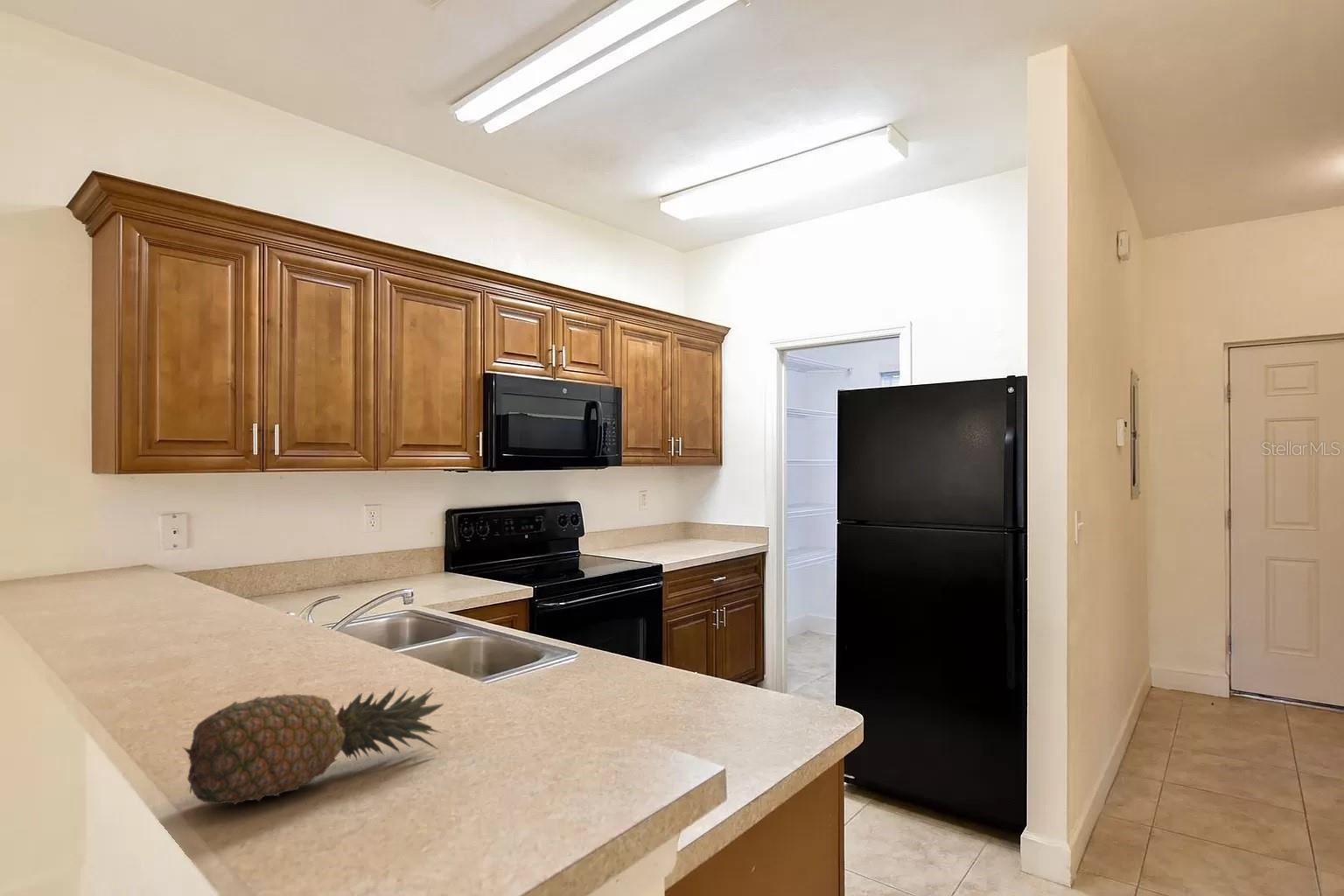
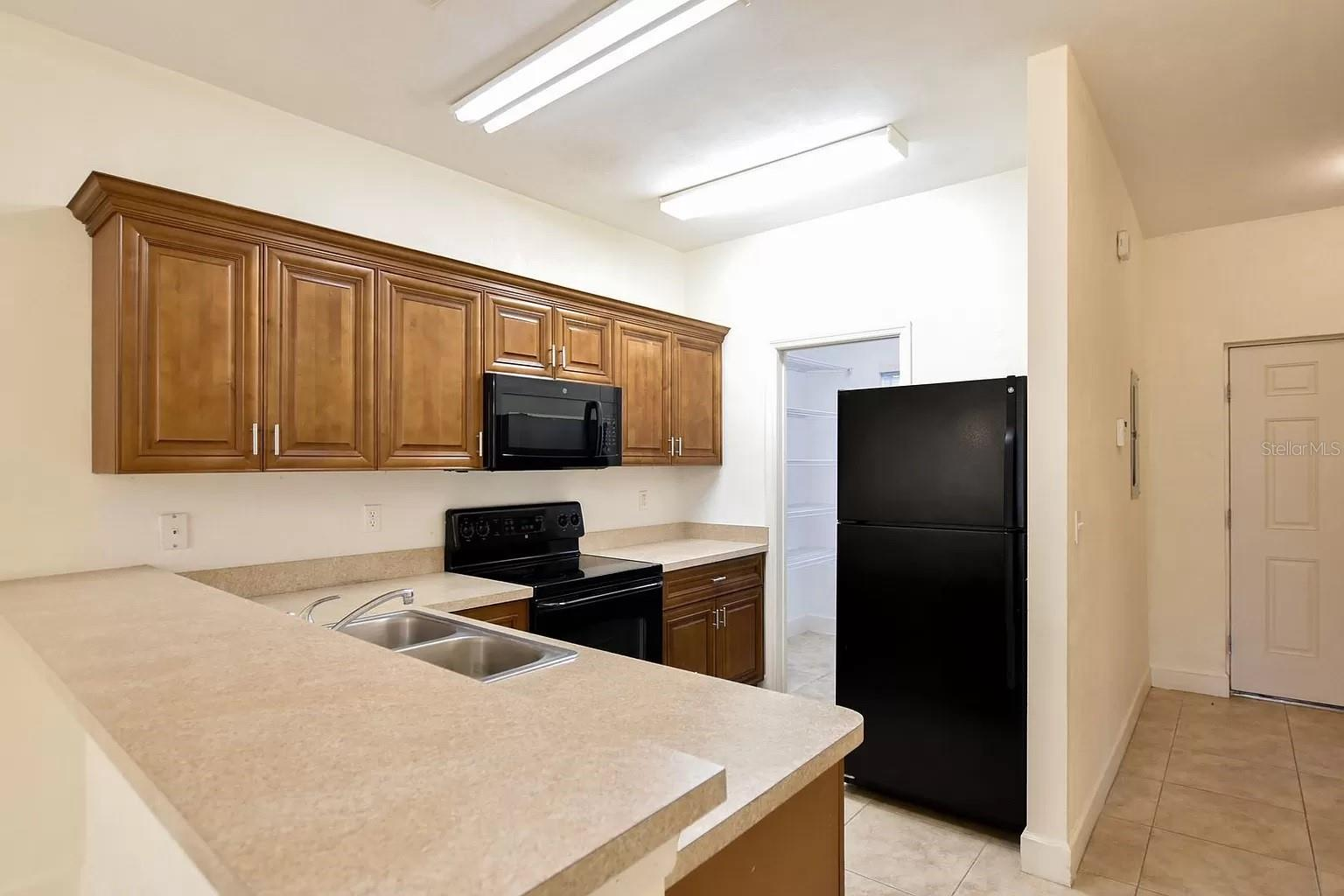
- fruit [182,684,444,806]
